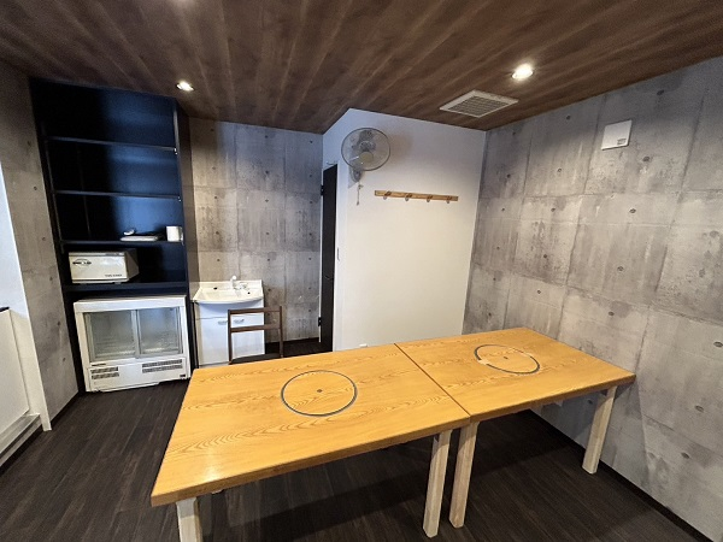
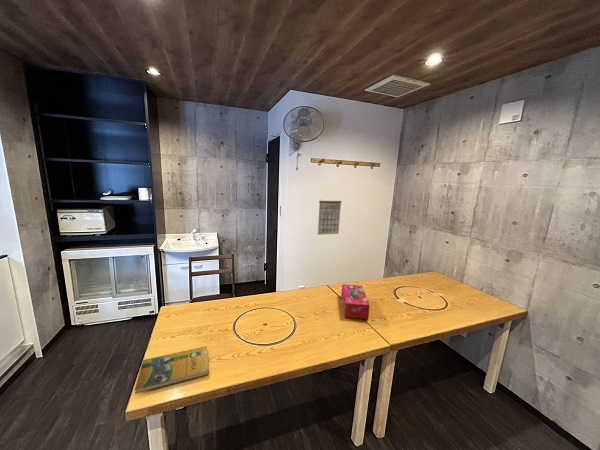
+ tissue box [340,283,371,320]
+ booklet [134,345,210,395]
+ calendar [317,195,342,236]
